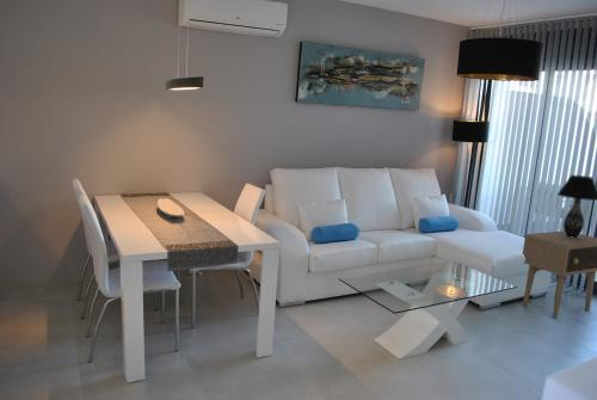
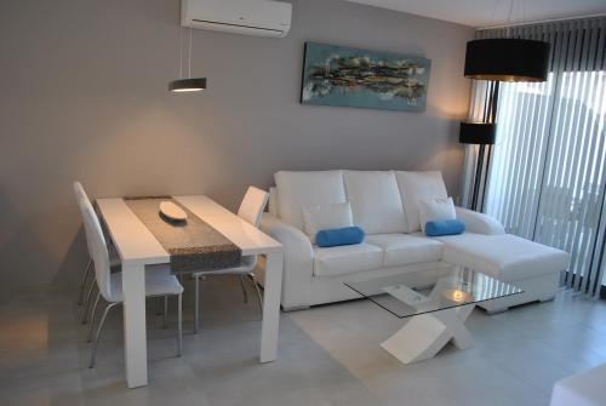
- table lamp [556,174,597,239]
- side table [522,230,597,319]
